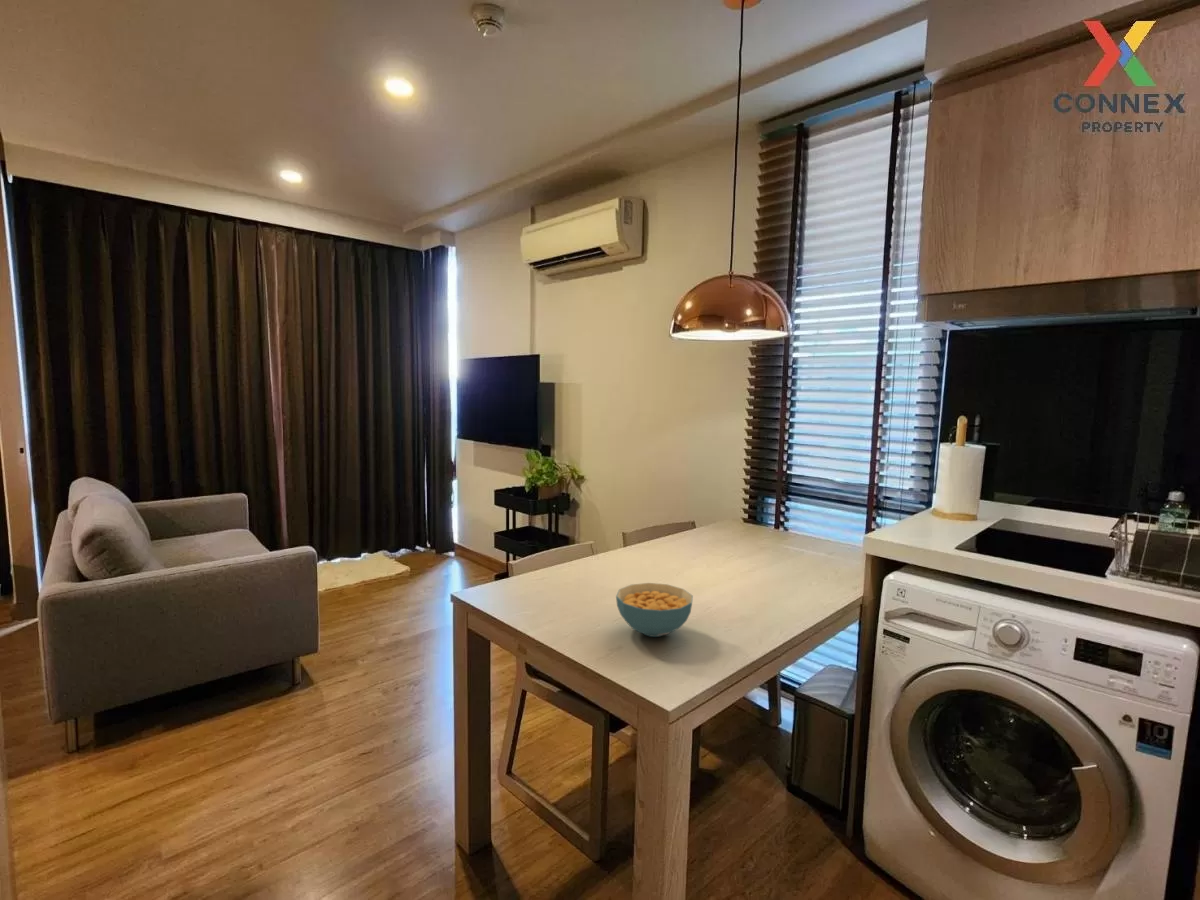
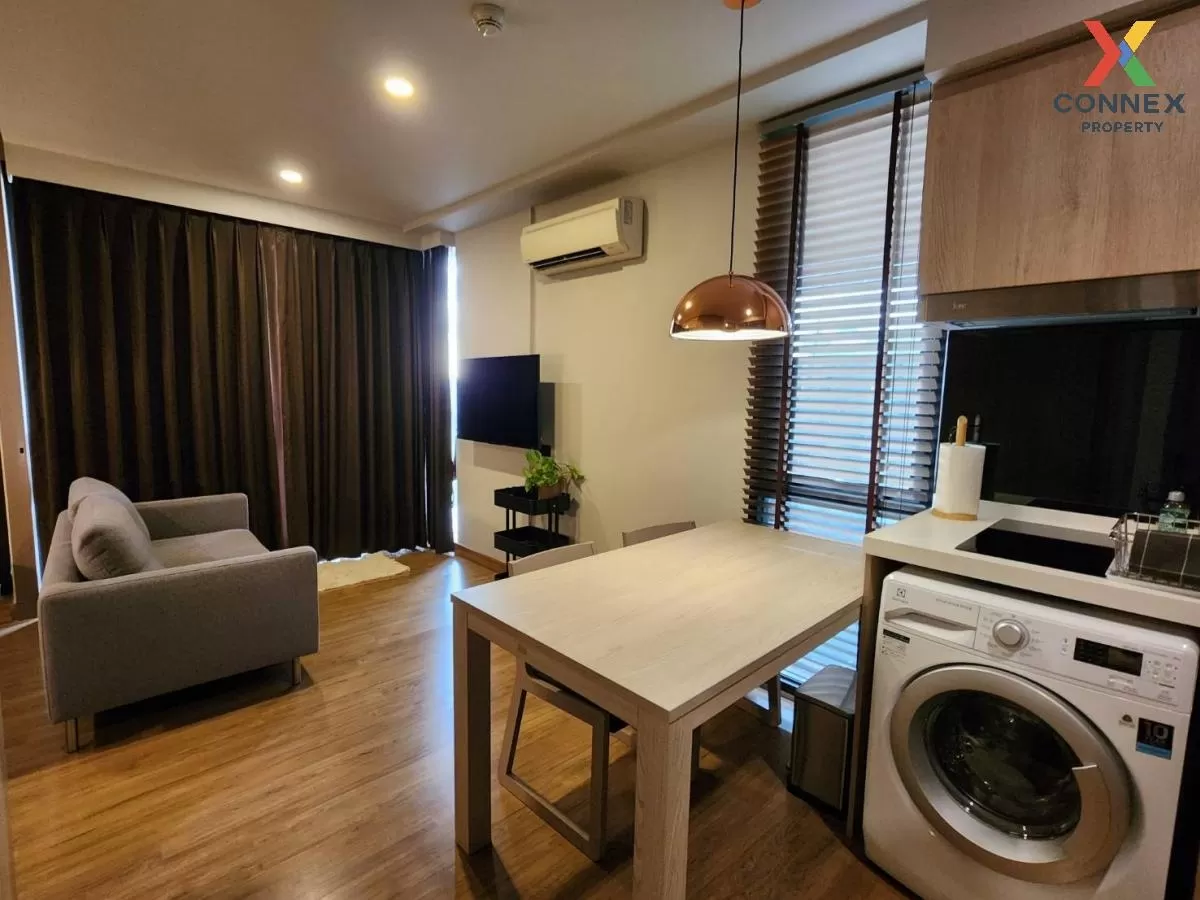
- cereal bowl [615,582,694,638]
